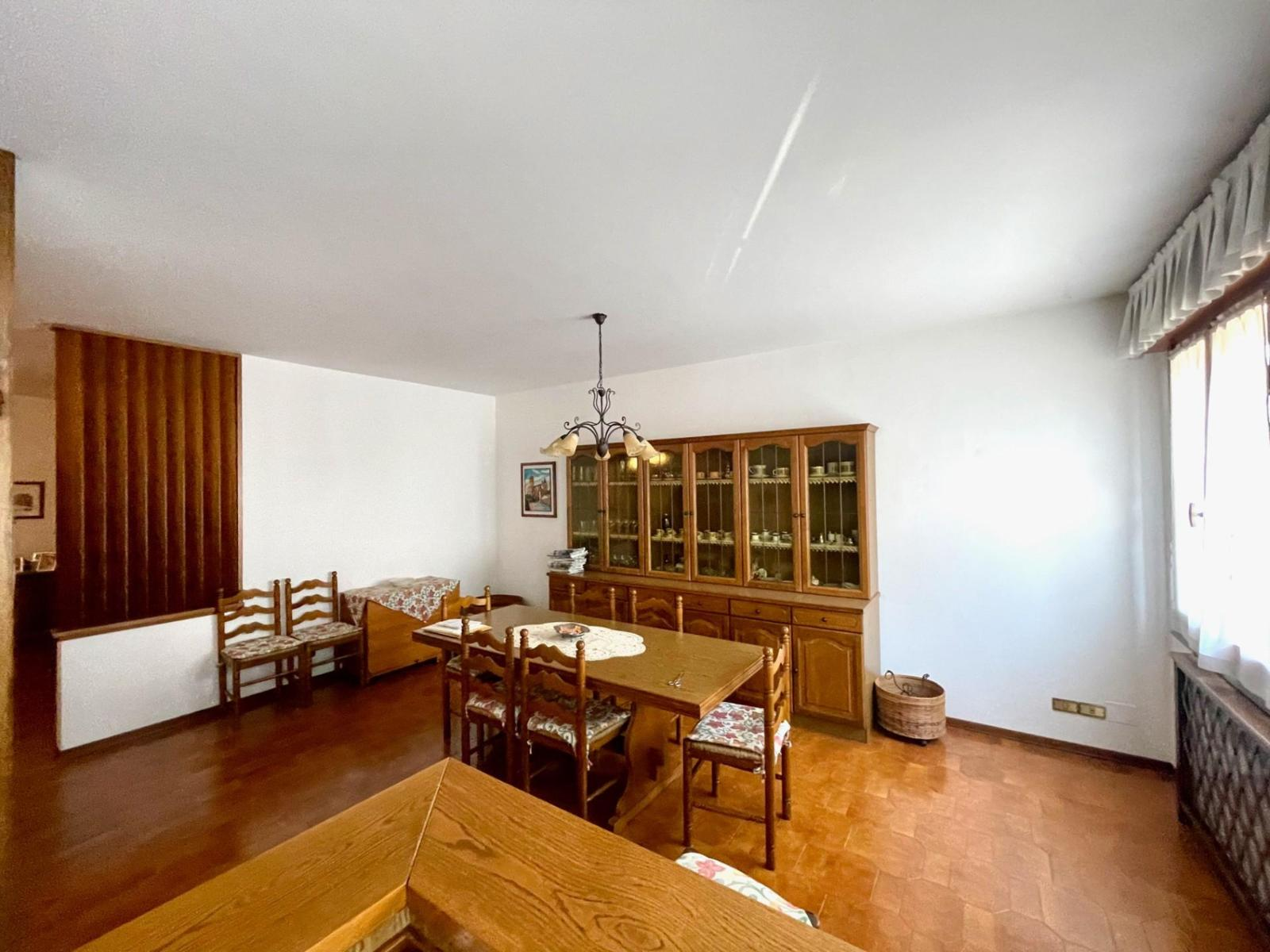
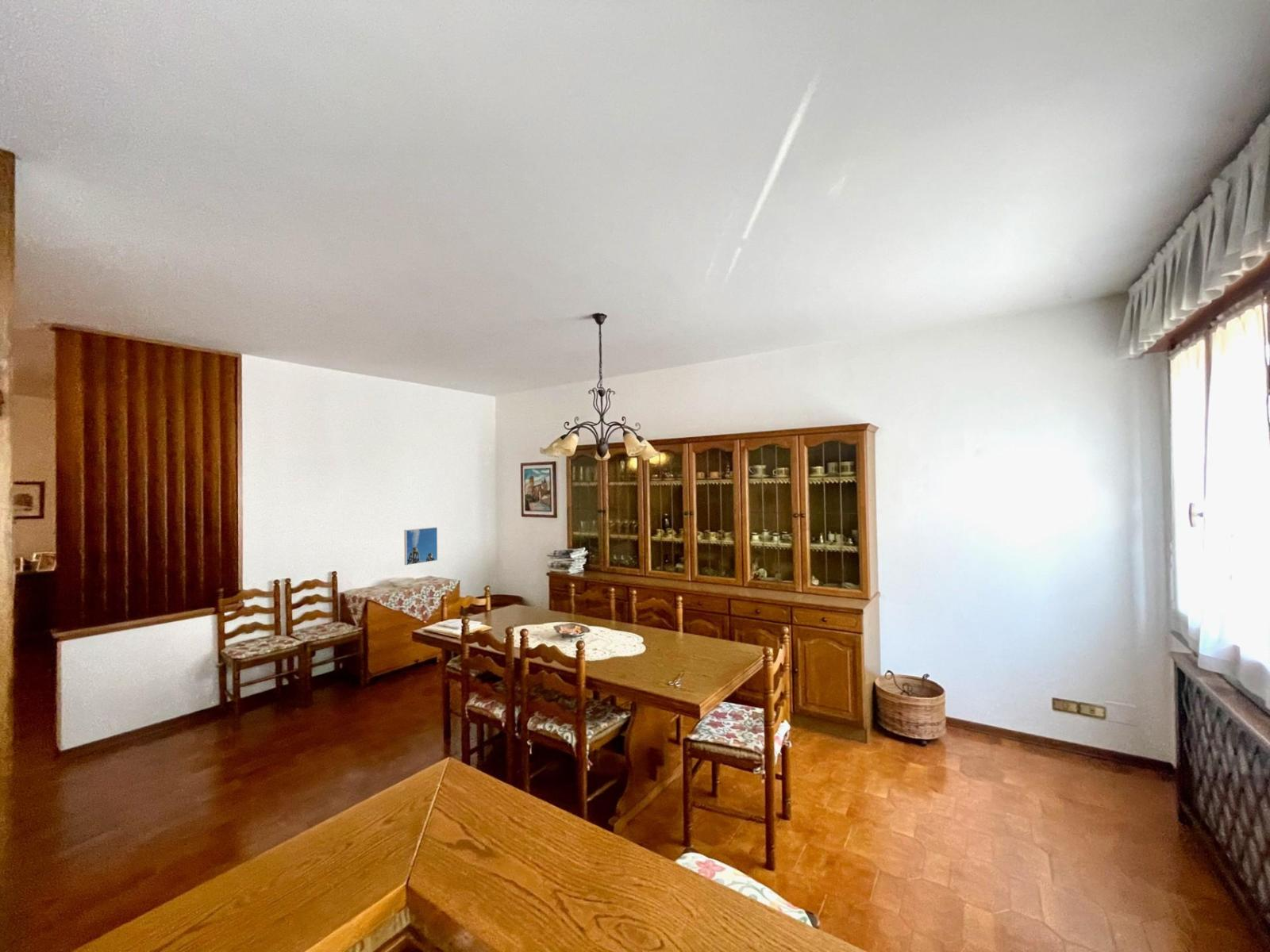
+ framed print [403,527,438,566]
